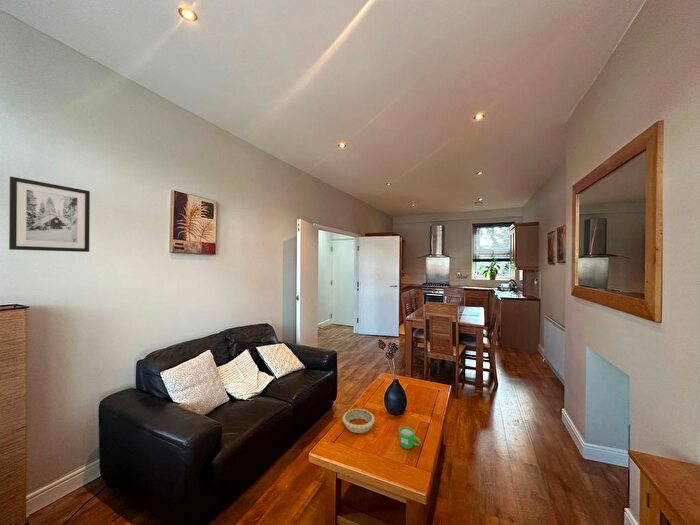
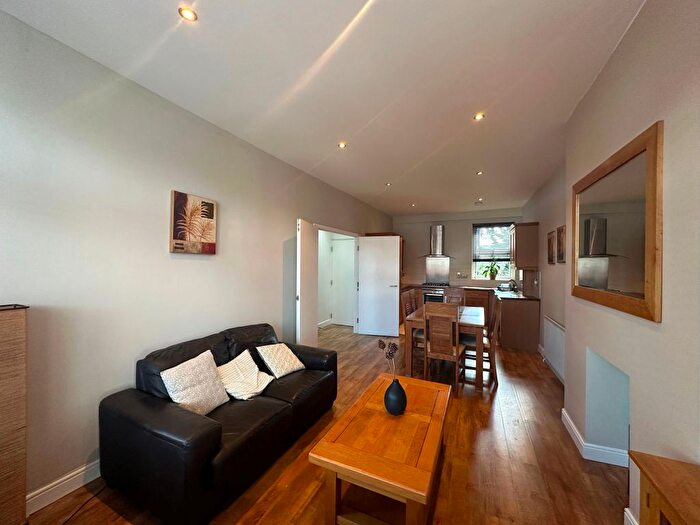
- mug [398,426,421,450]
- wall art [8,176,91,253]
- decorative bowl [341,408,376,434]
